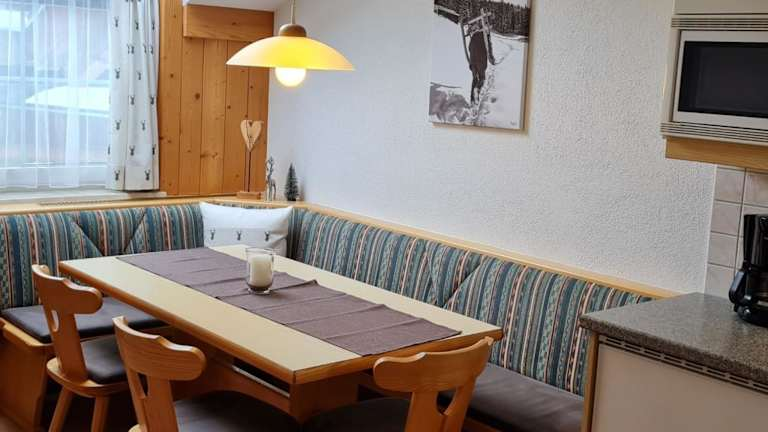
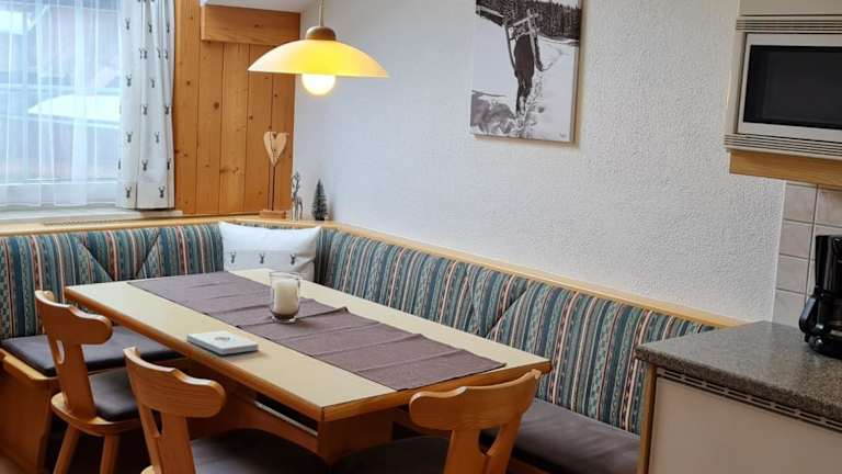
+ notepad [185,330,260,356]
